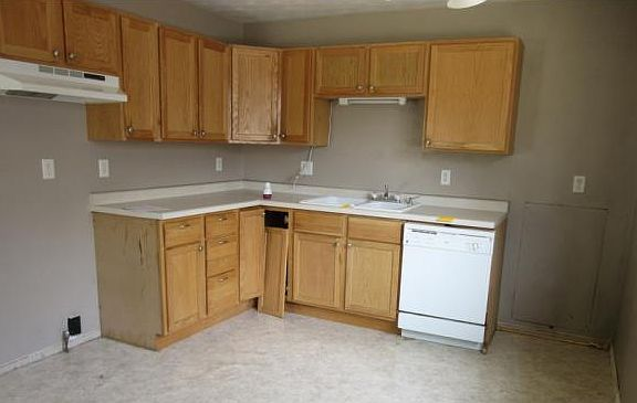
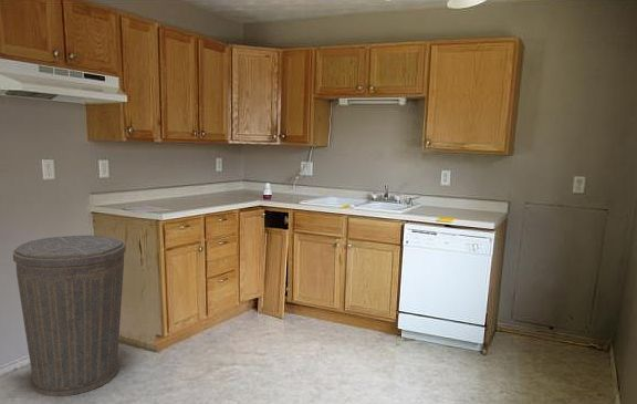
+ trash can [12,235,127,397]
